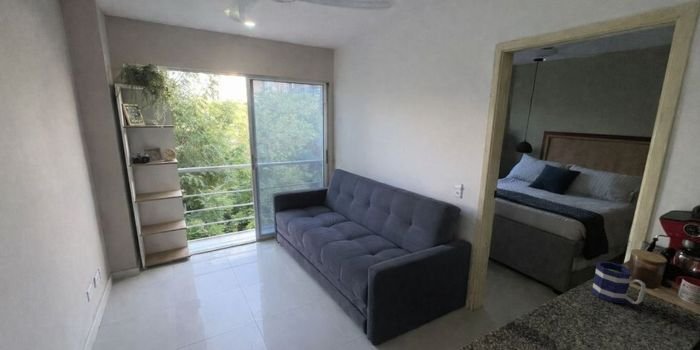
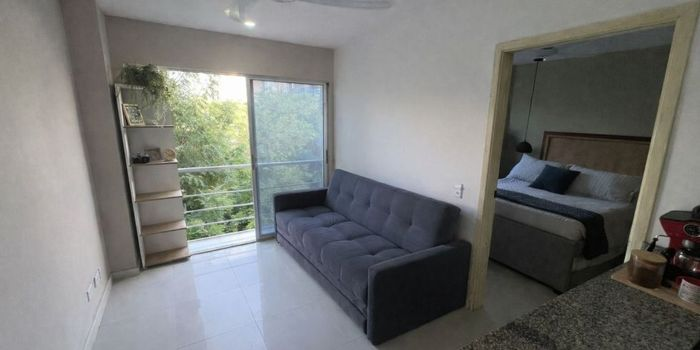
- mug [590,260,647,305]
